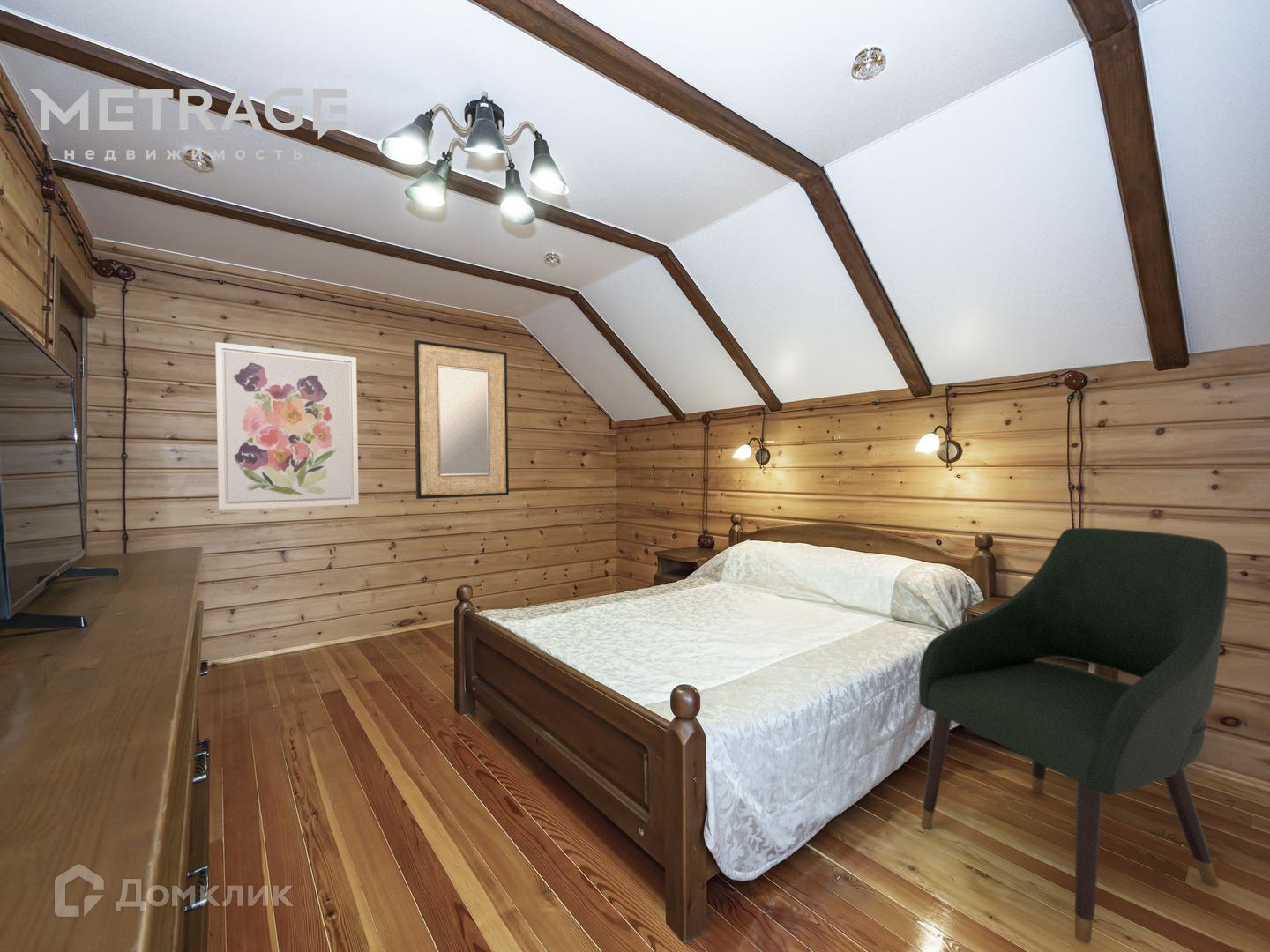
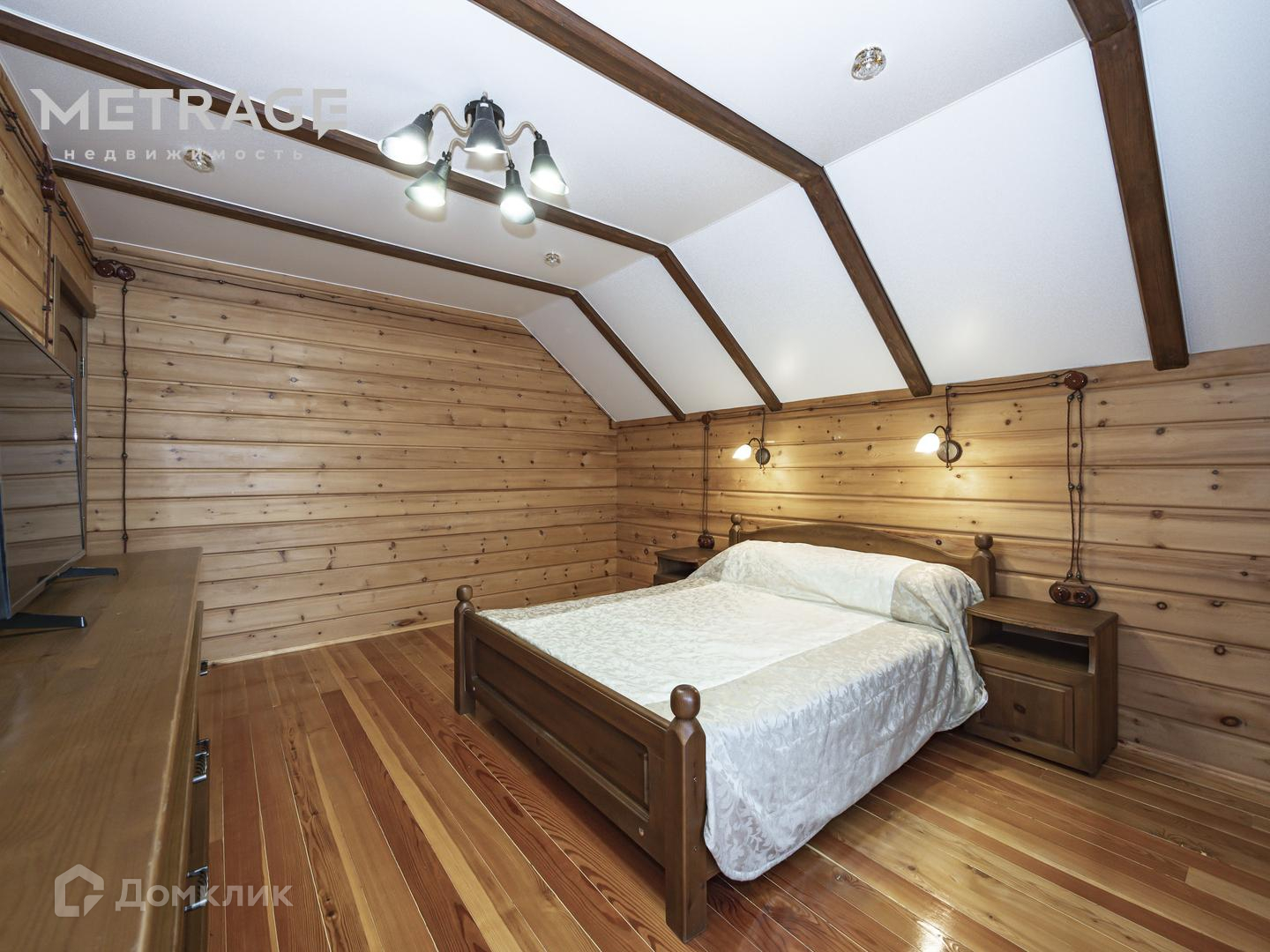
- wall art [214,341,360,511]
- chair [918,527,1229,945]
- home mirror [413,339,510,500]
